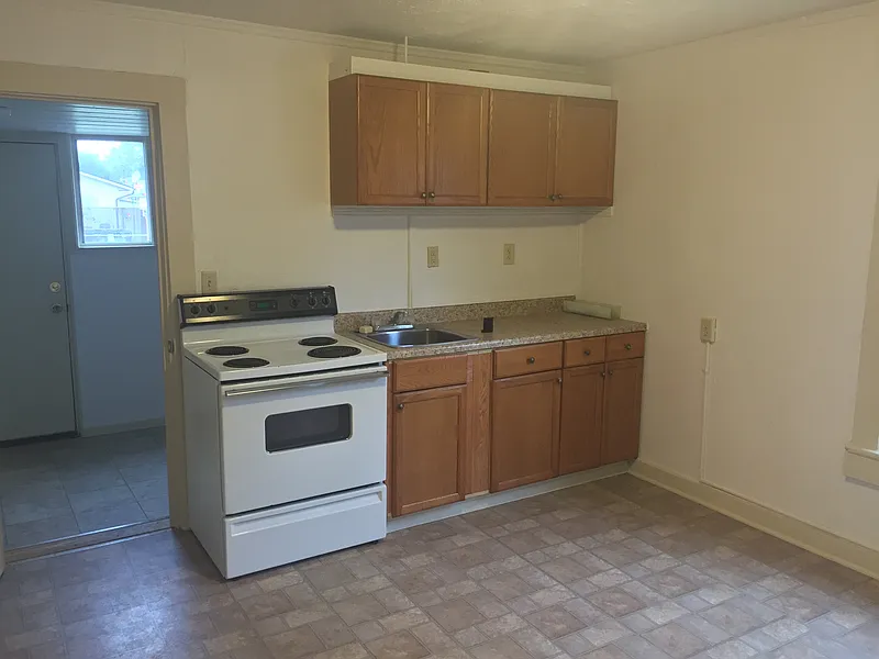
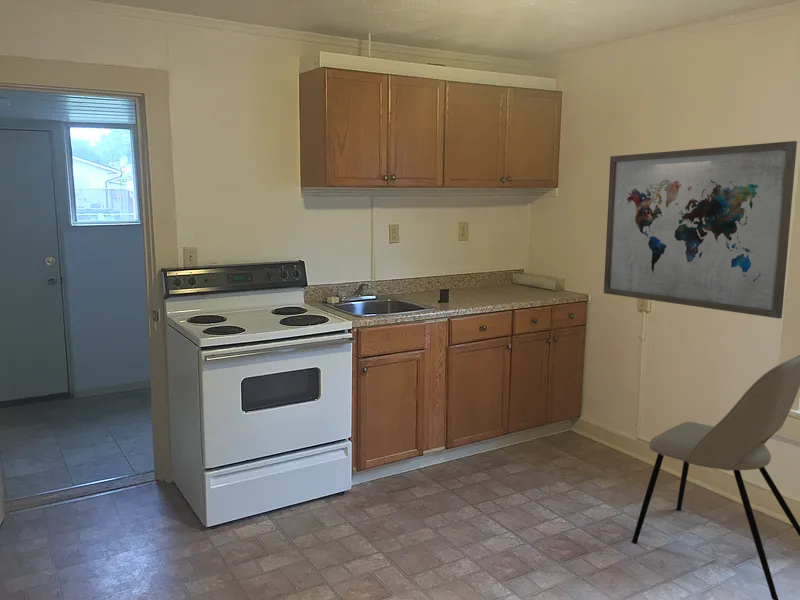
+ wall art [603,140,798,319]
+ dining chair [631,354,800,600]
